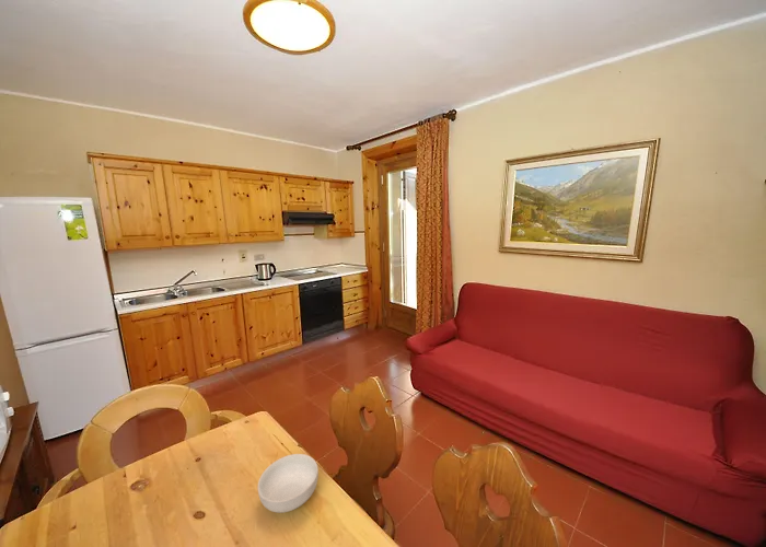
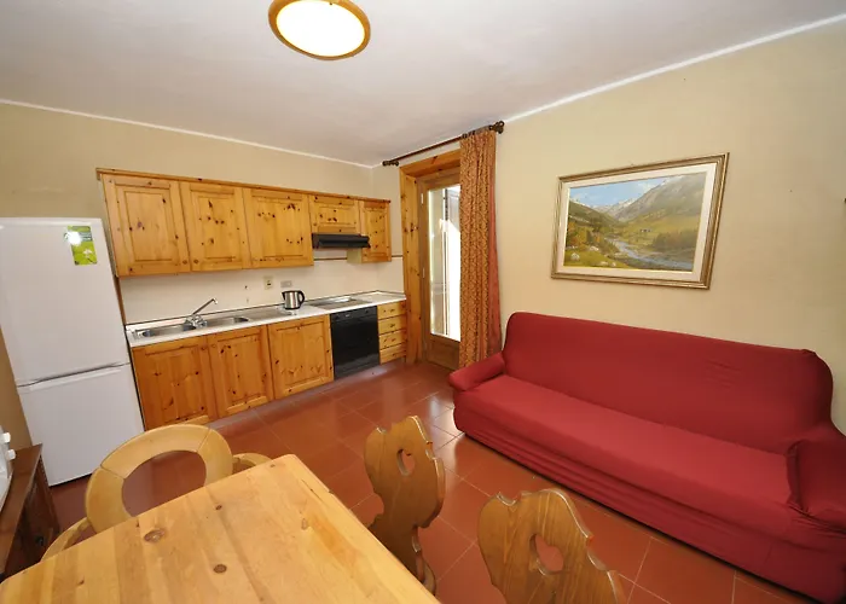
- cereal bowl [257,453,320,513]
